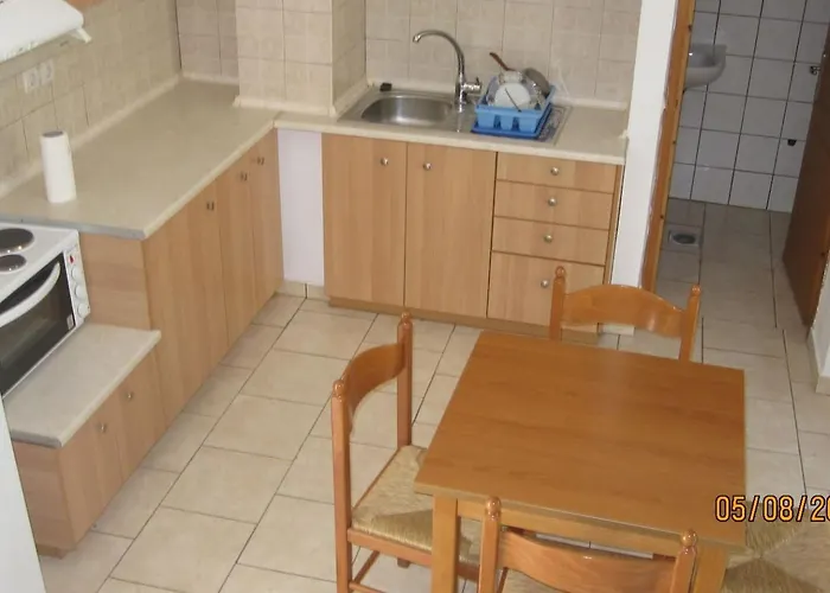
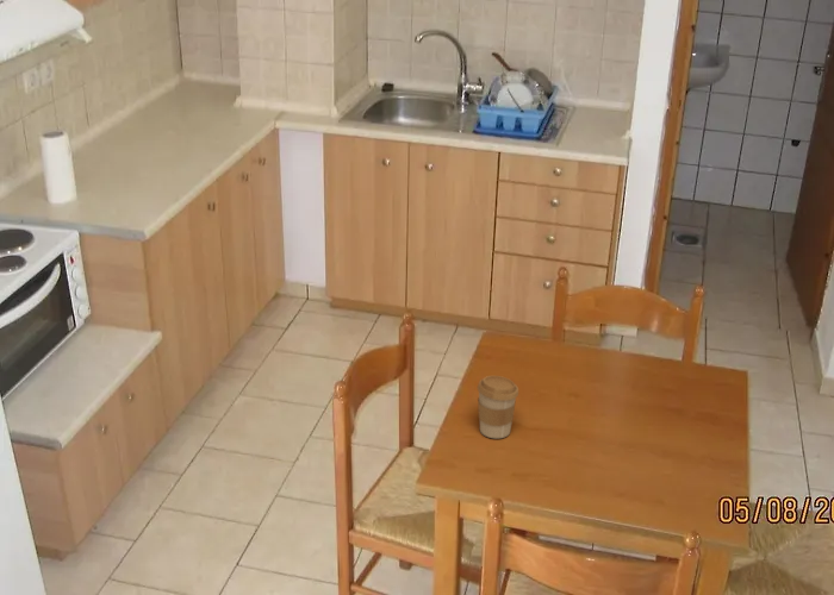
+ coffee cup [477,375,519,439]
